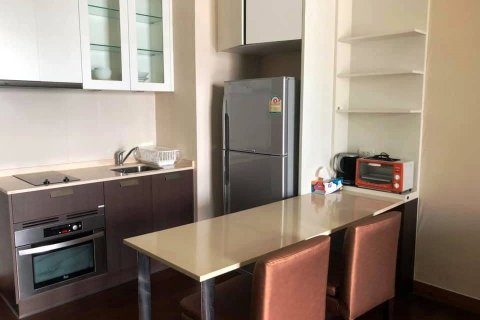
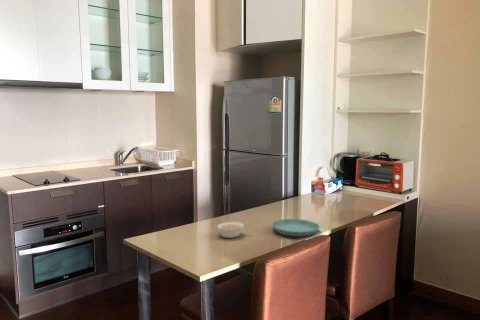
+ saucer [271,218,321,237]
+ legume [216,221,250,239]
